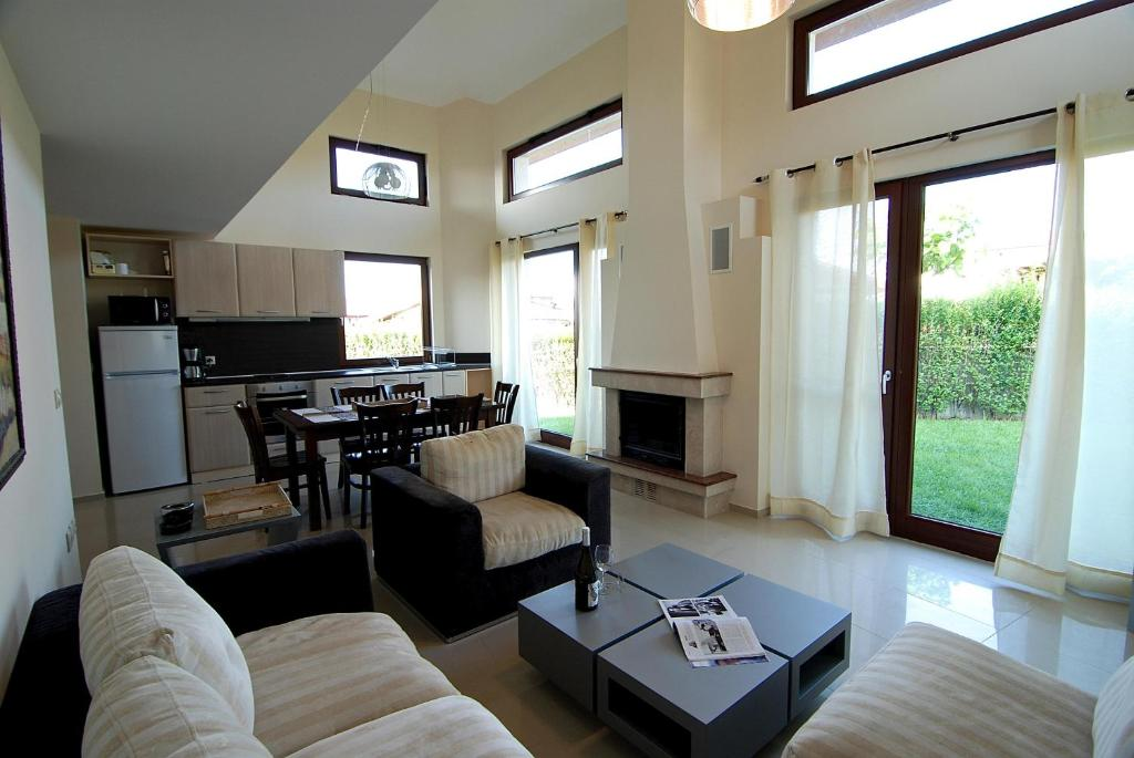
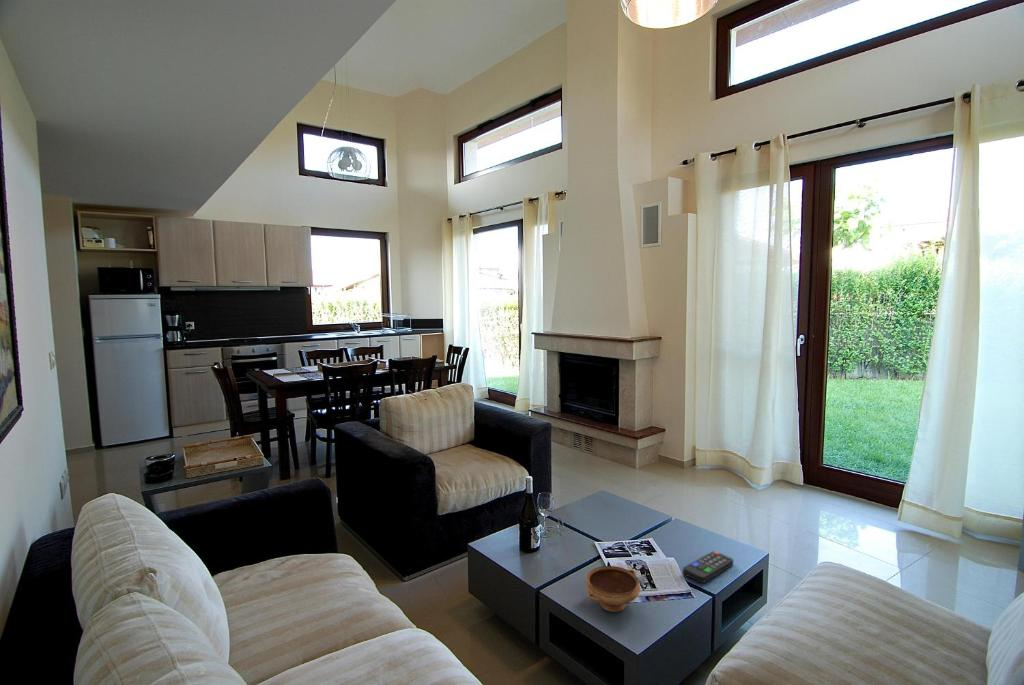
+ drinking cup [585,565,641,613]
+ remote control [682,550,734,584]
